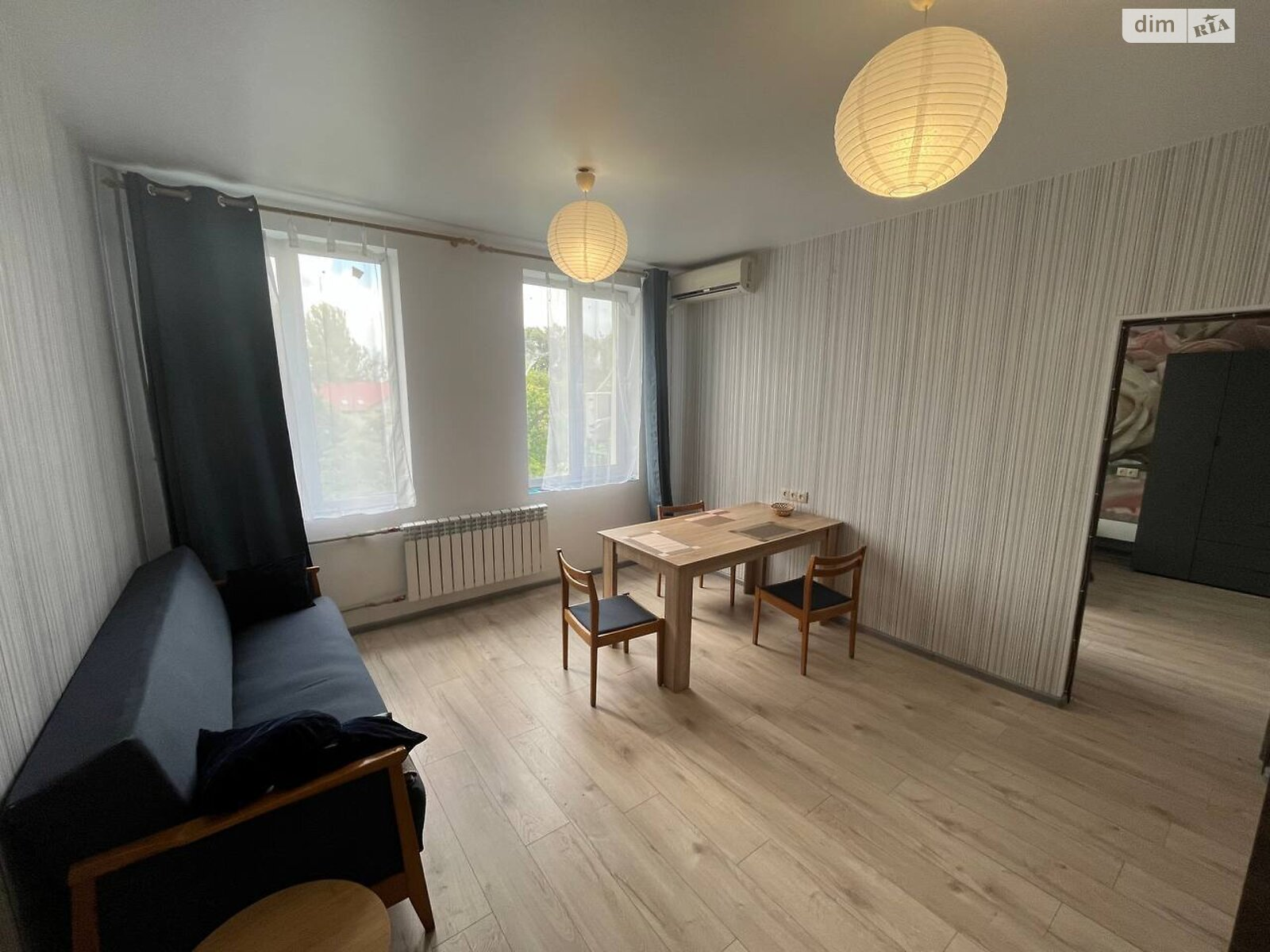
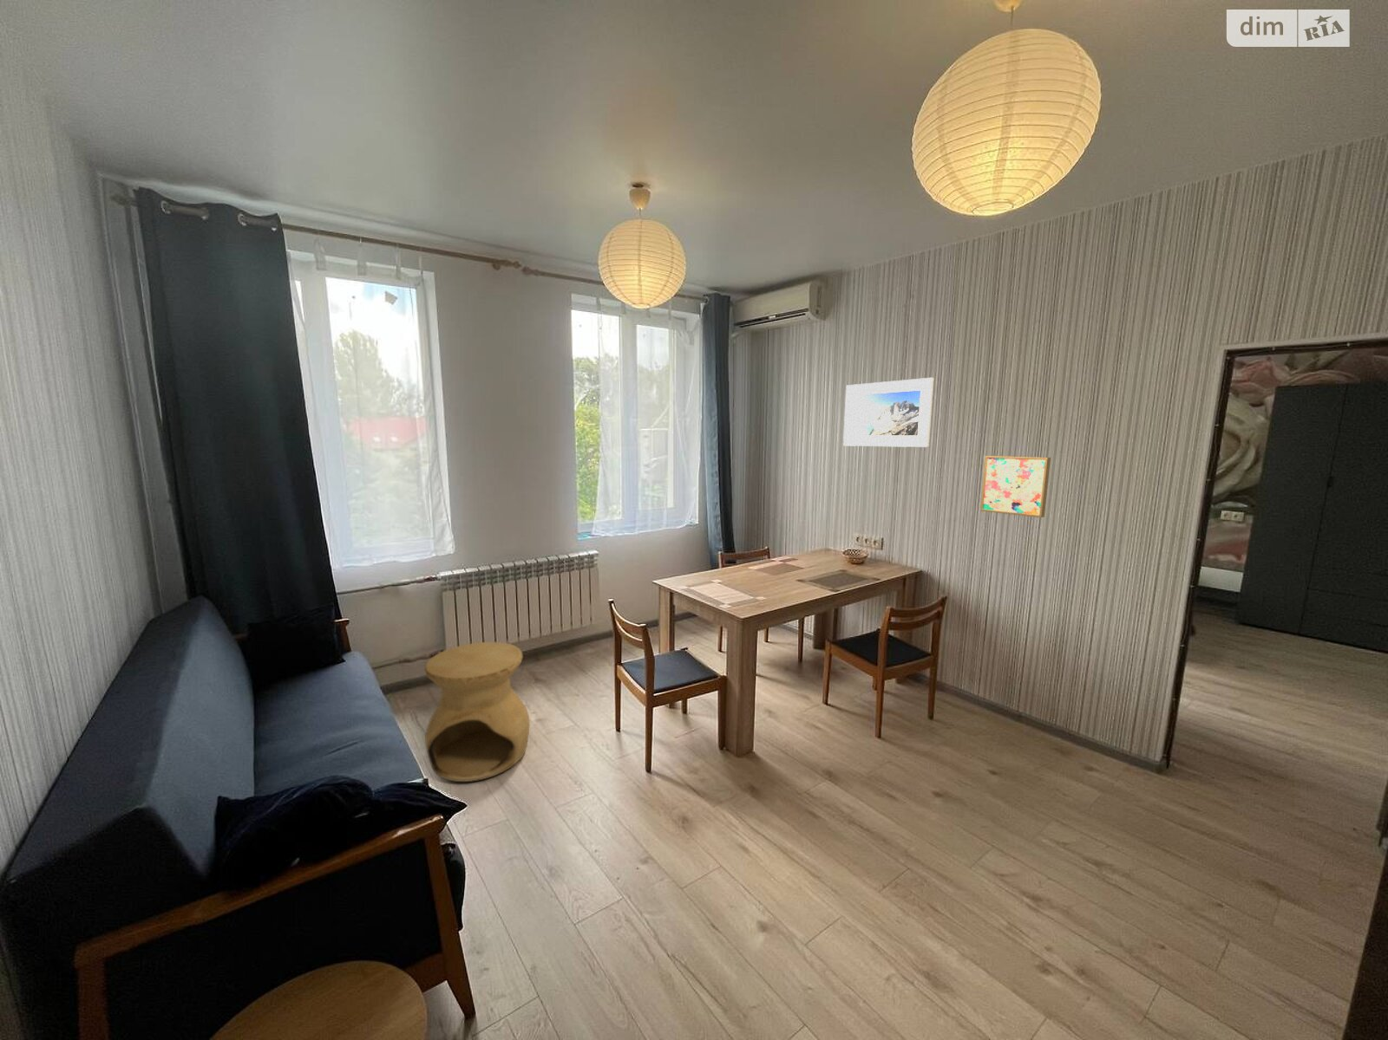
+ side table [424,641,531,782]
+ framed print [843,377,934,448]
+ wall art [979,456,1051,518]
